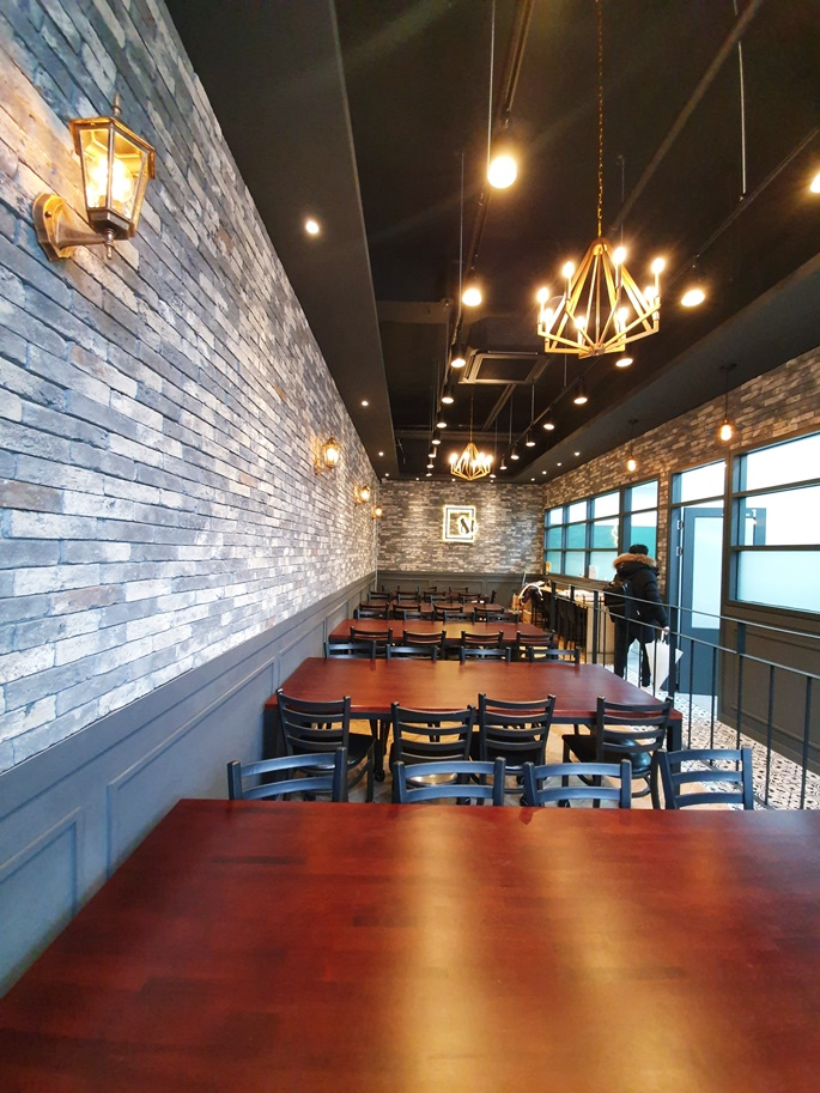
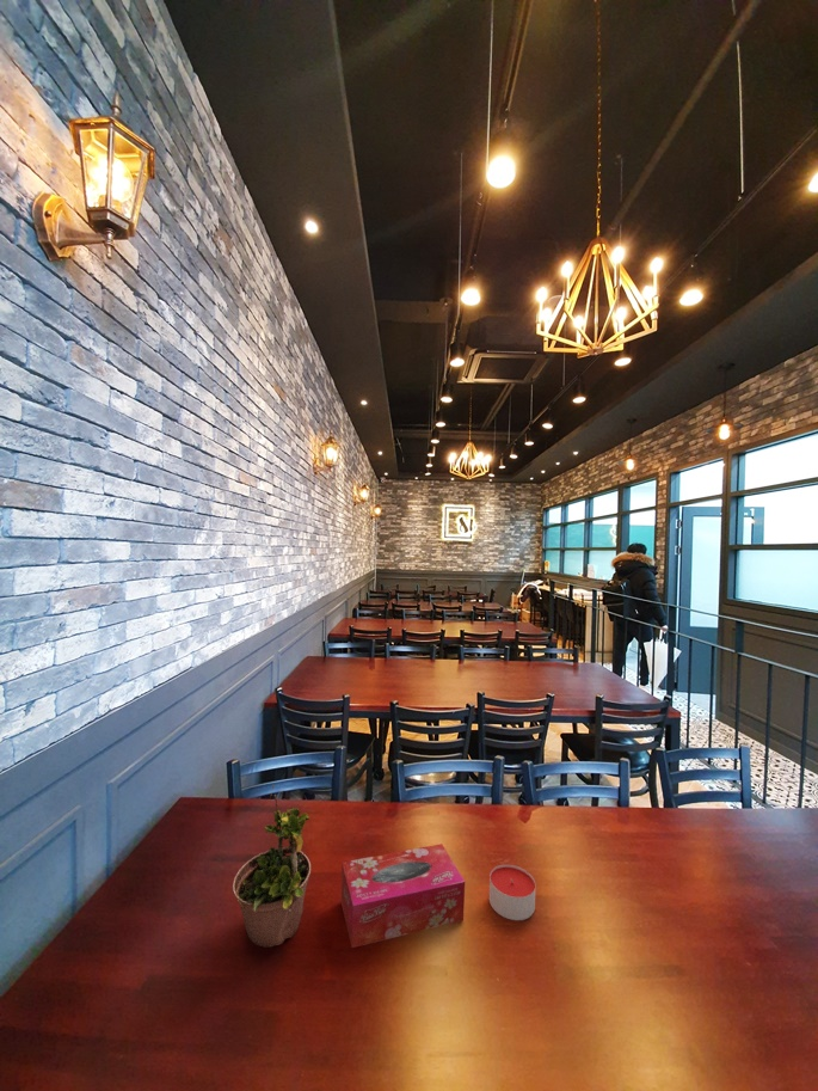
+ tissue box [339,842,466,949]
+ candle [488,864,536,921]
+ potted plant [232,784,312,949]
